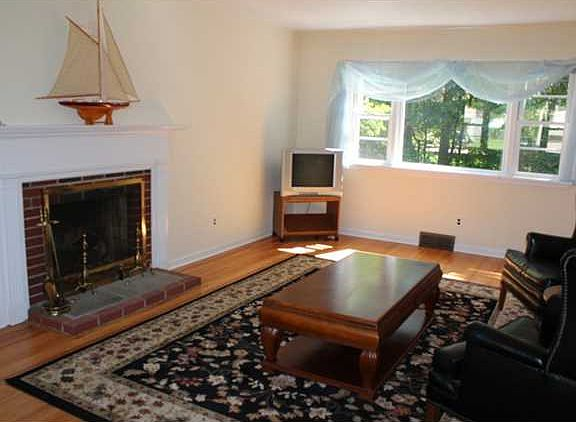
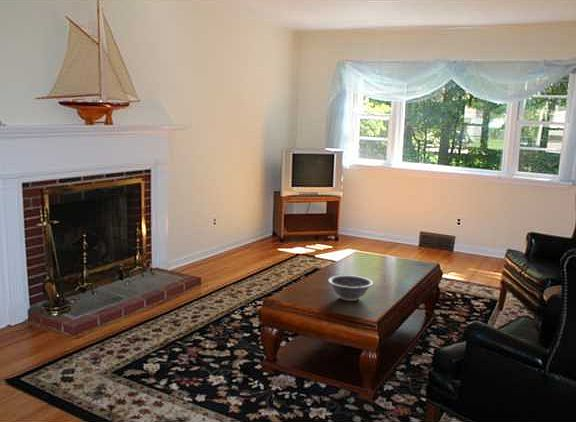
+ decorative bowl [327,274,374,302]
